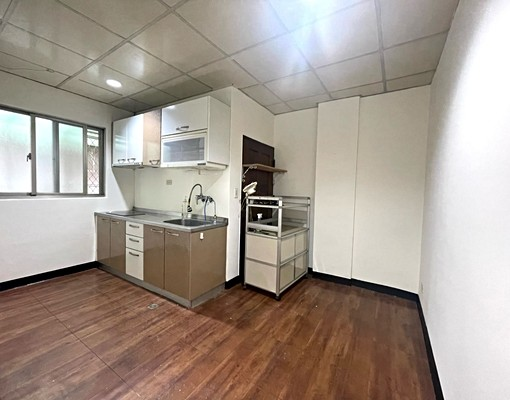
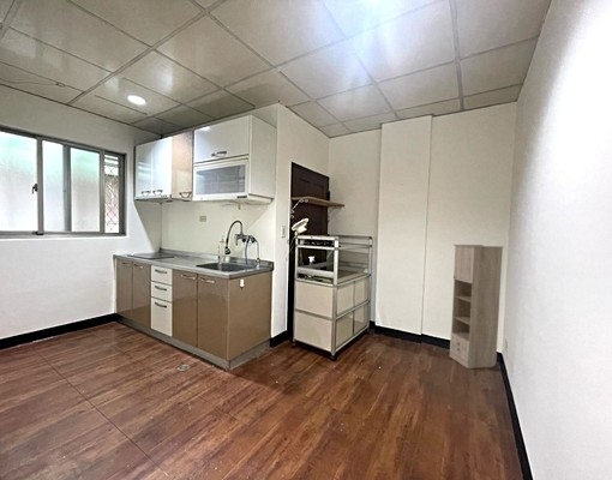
+ storage cabinet [449,244,504,370]
